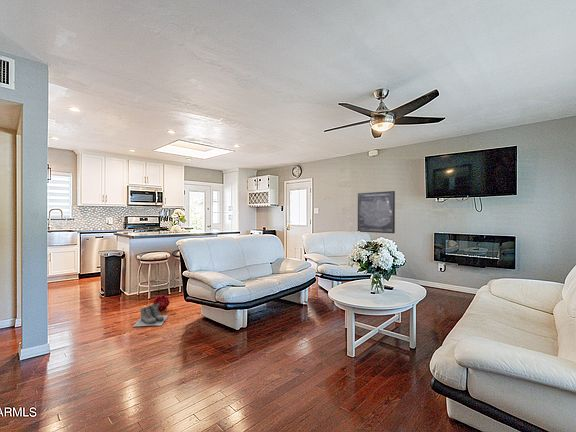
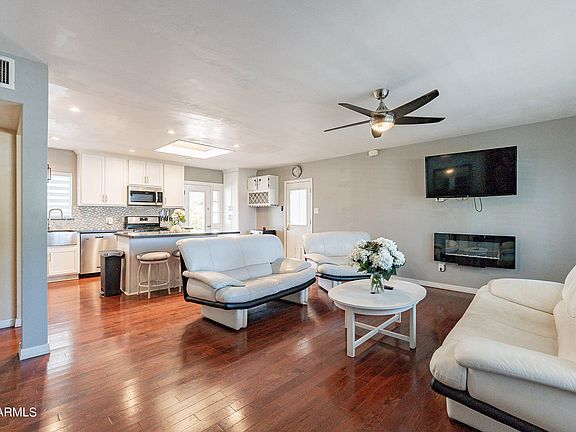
- boots [133,303,169,327]
- decorative ball [152,294,171,312]
- wall art [357,190,396,234]
